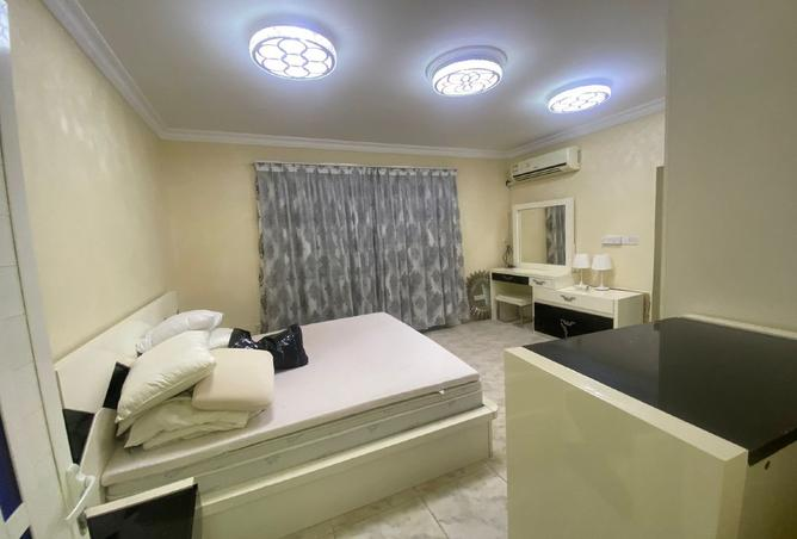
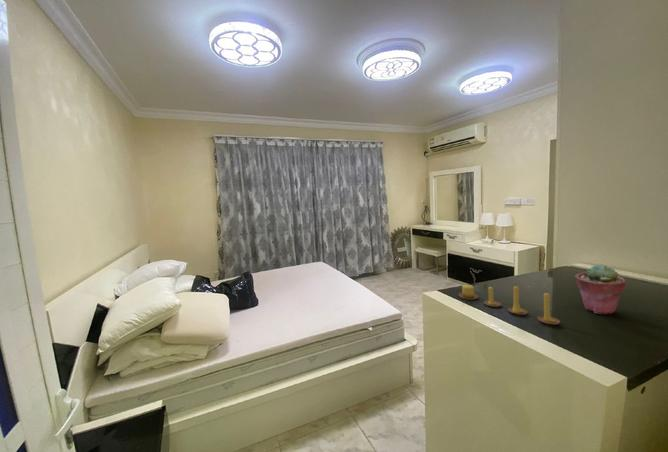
+ potted succulent [574,263,627,315]
+ candle [458,282,561,325]
